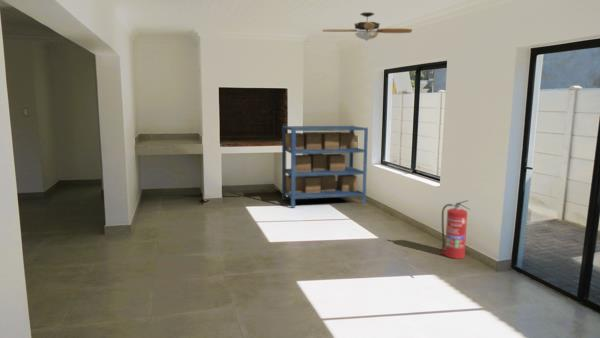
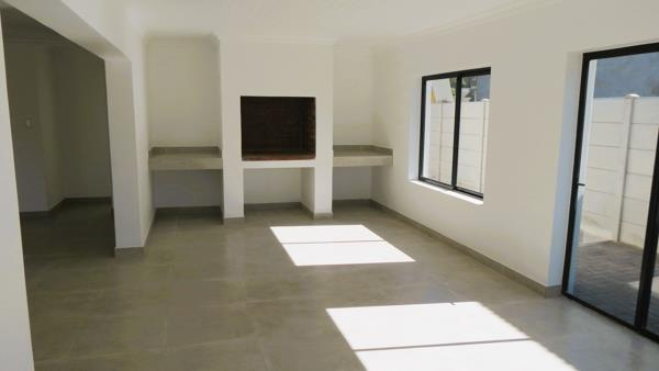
- ceiling fan [321,11,413,42]
- fire extinguisher [440,199,471,260]
- shelving unit [281,125,369,209]
